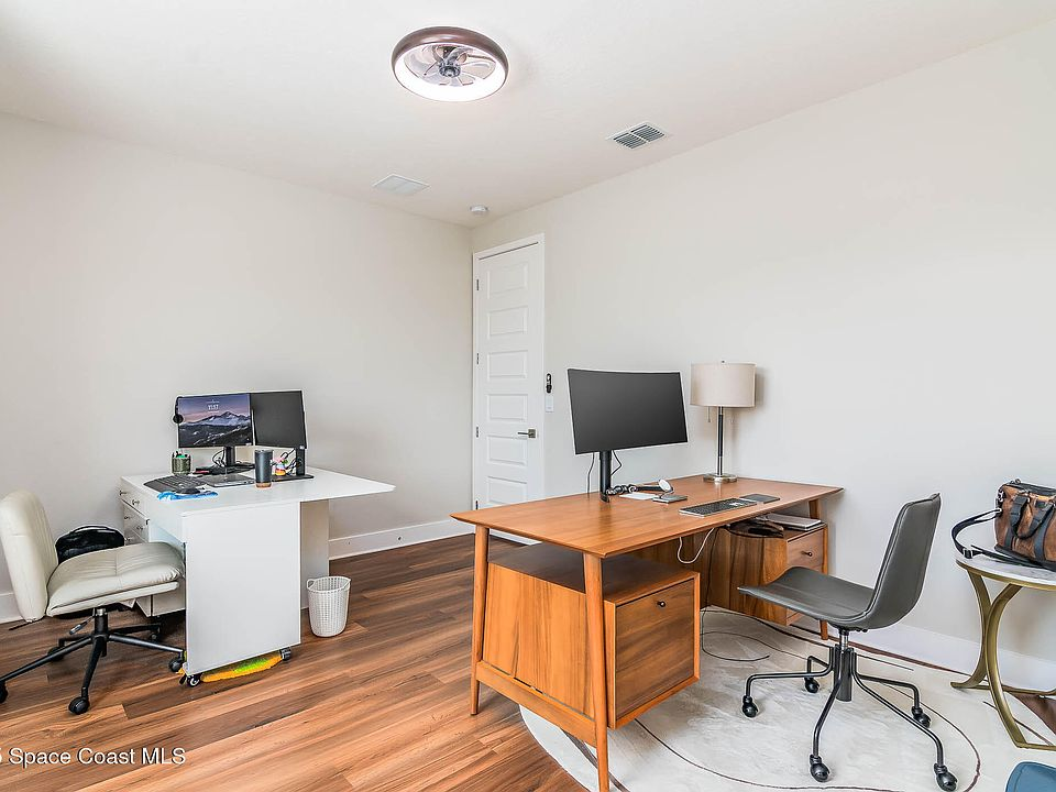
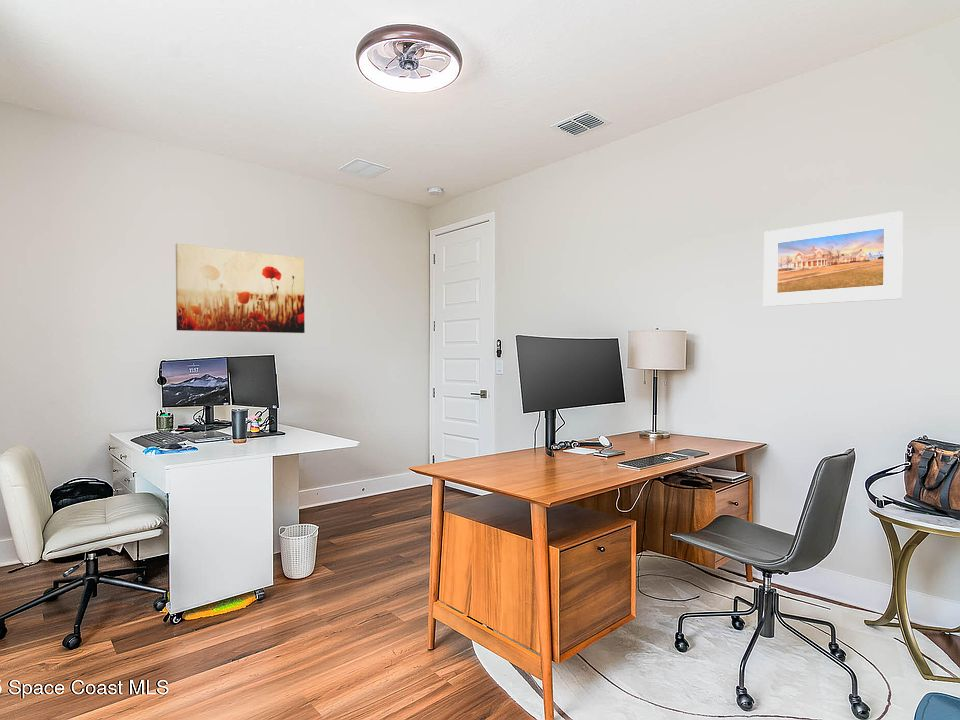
+ wall art [175,242,306,334]
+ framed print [763,210,904,307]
